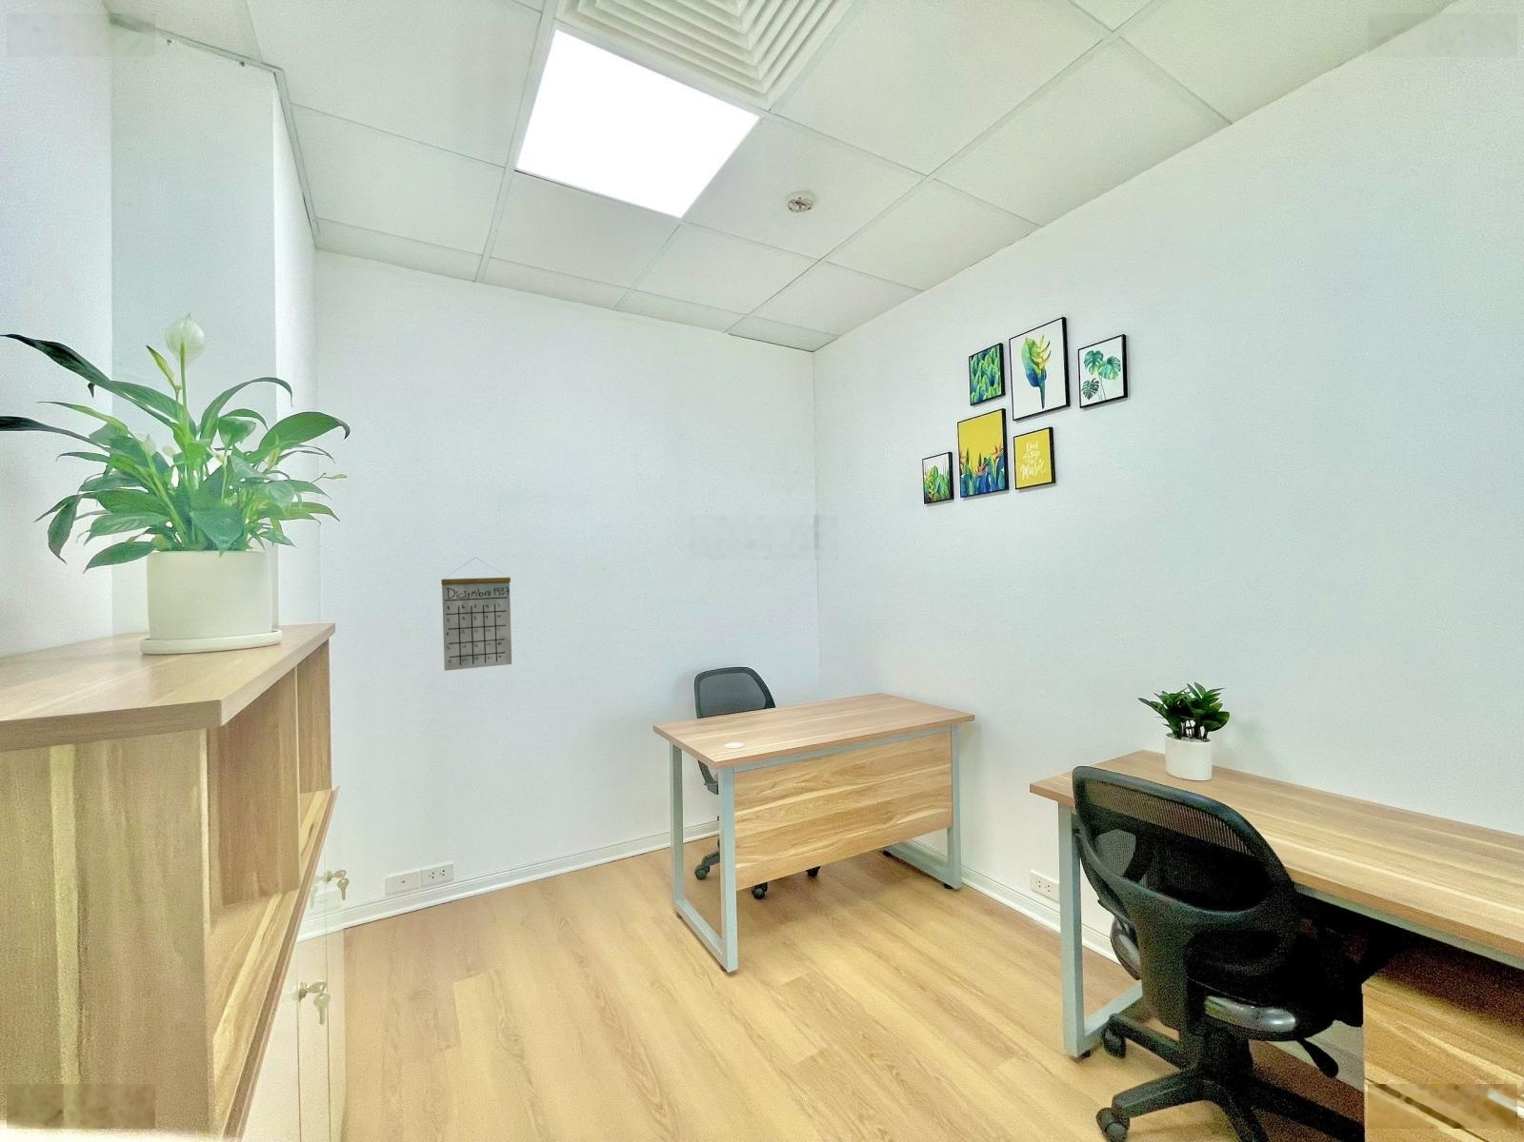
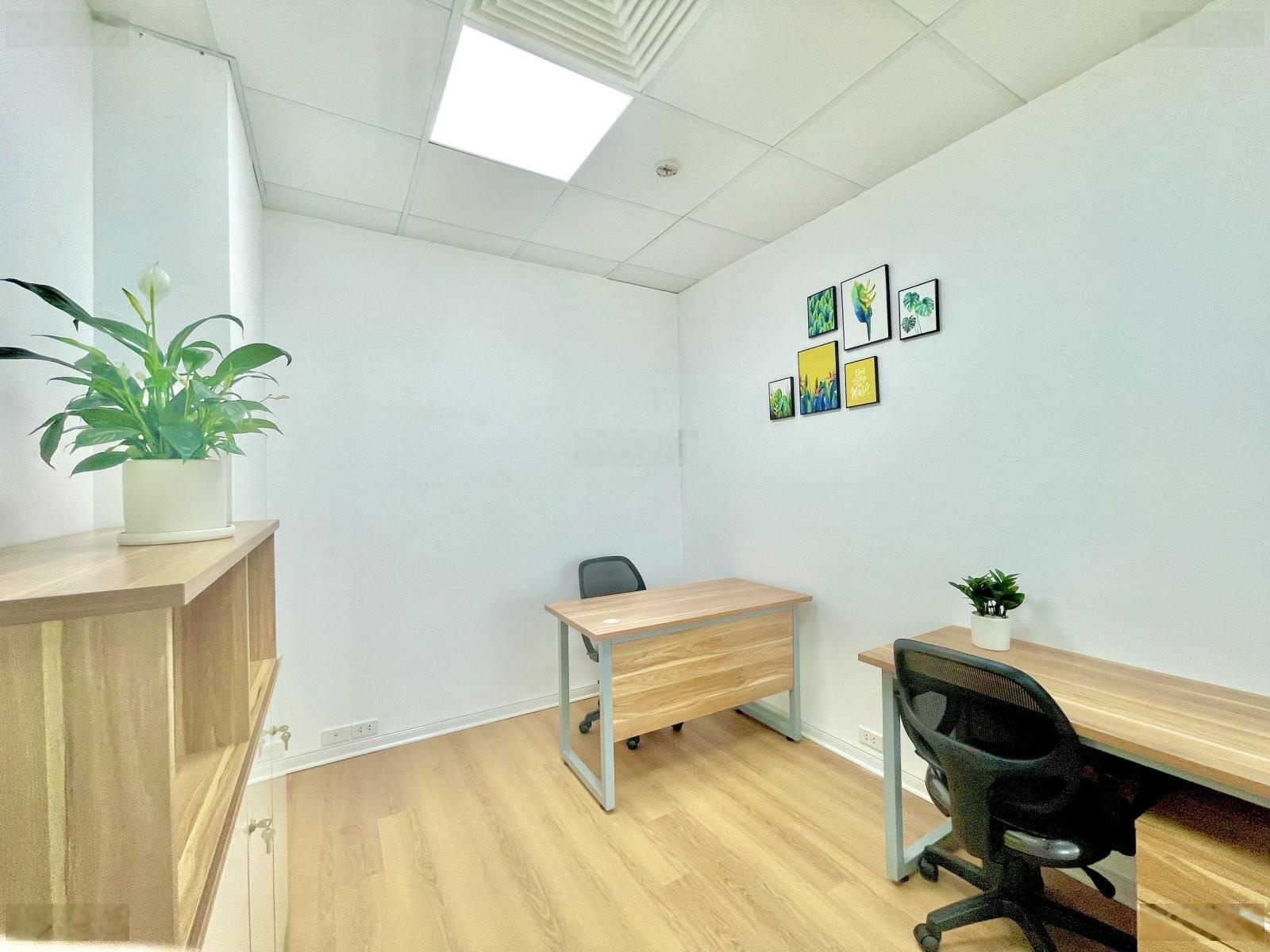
- calendar [440,557,512,672]
